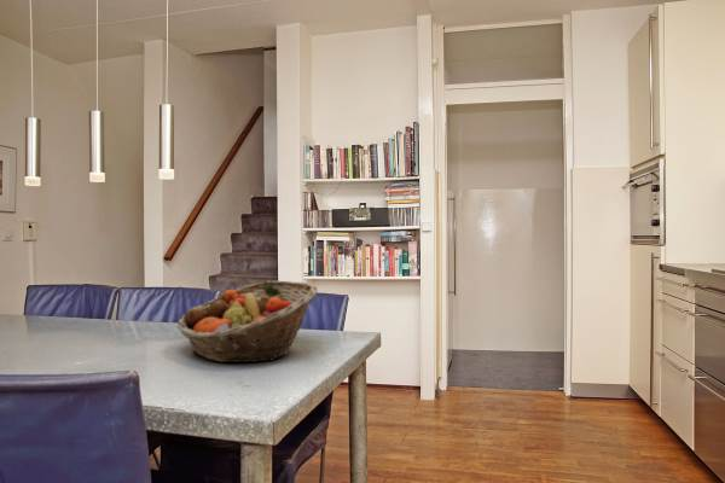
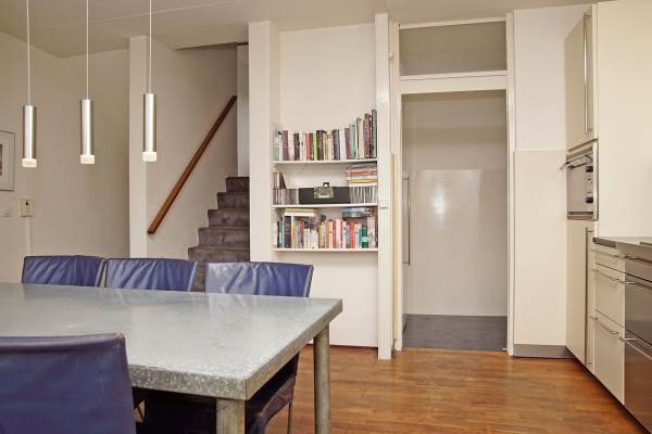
- fruit basket [176,280,319,363]
